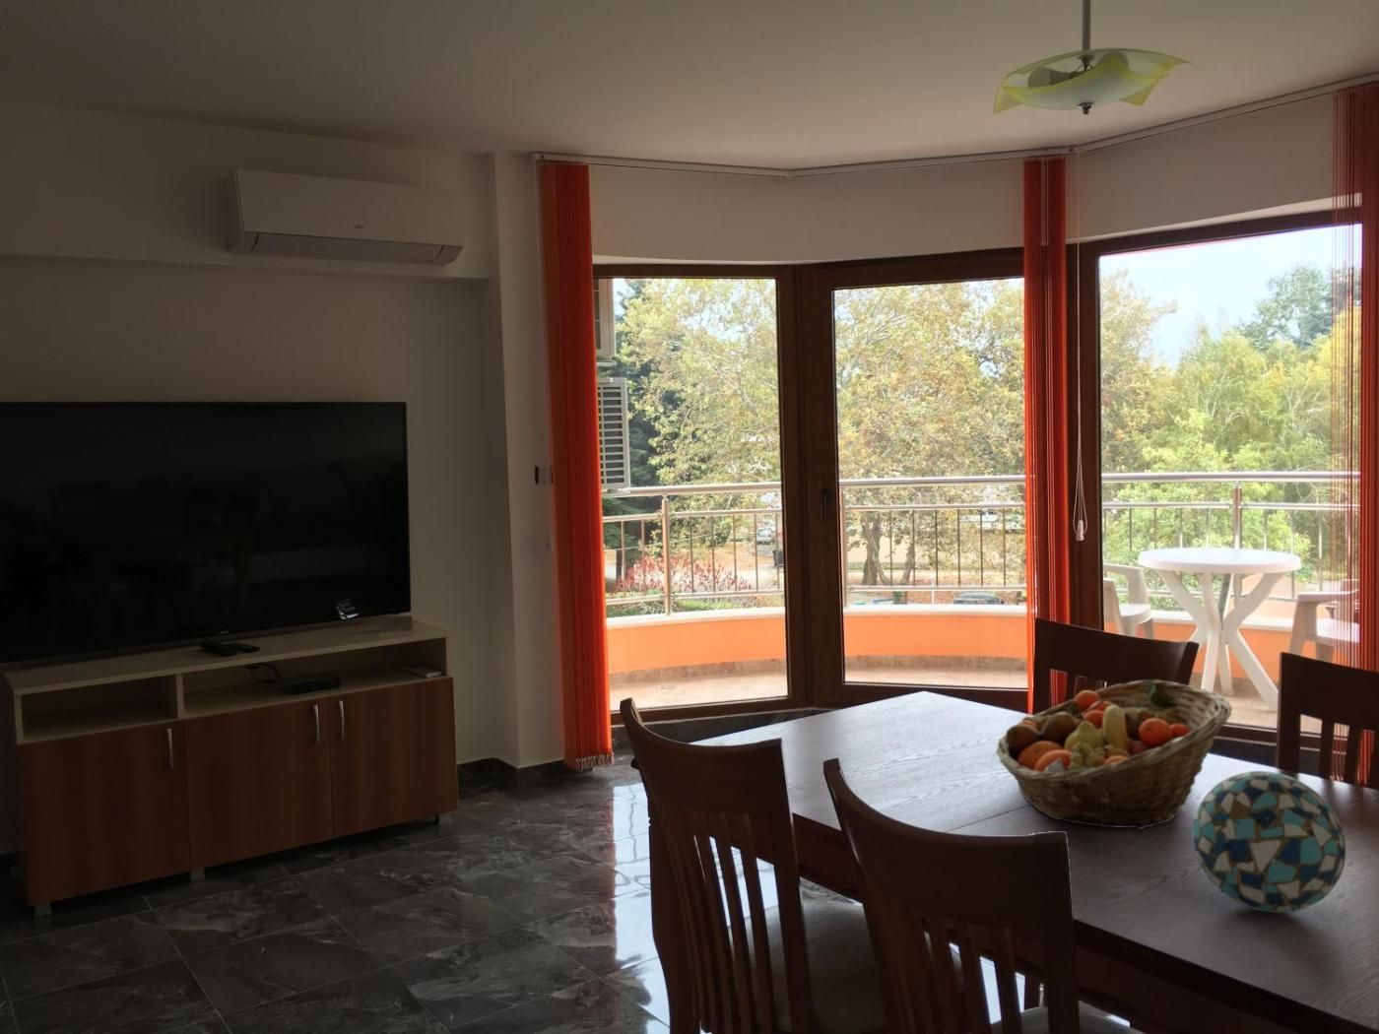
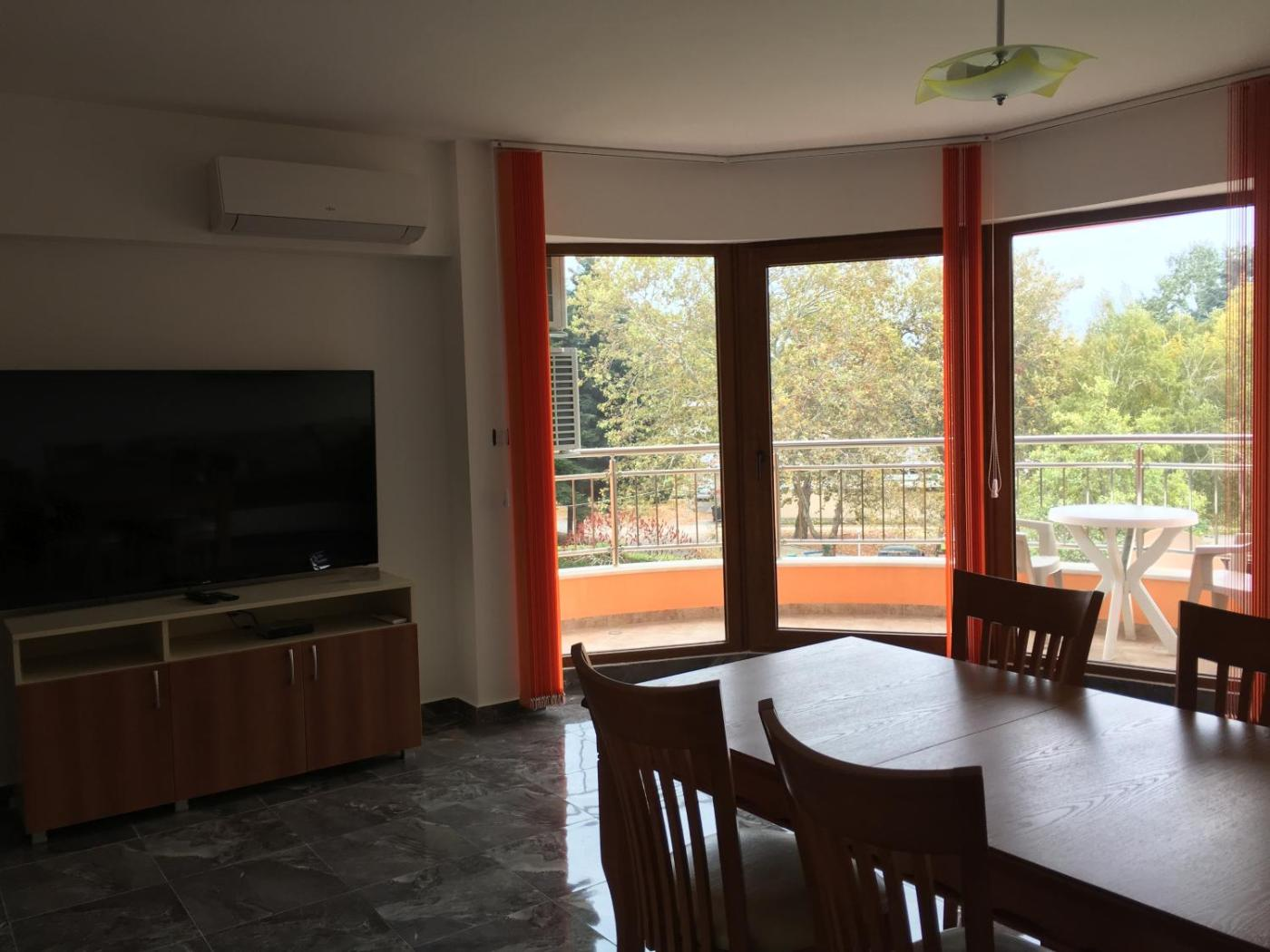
- decorative ball [1192,770,1346,913]
- fruit basket [995,679,1233,830]
